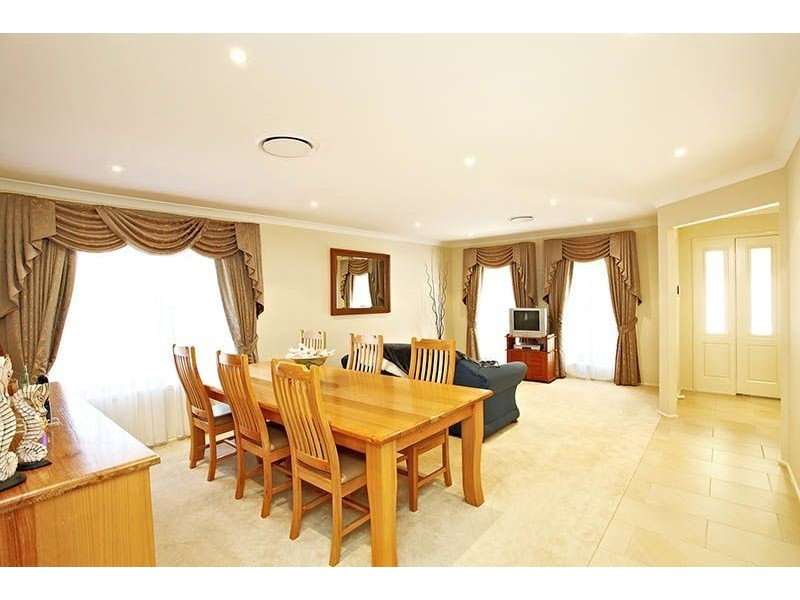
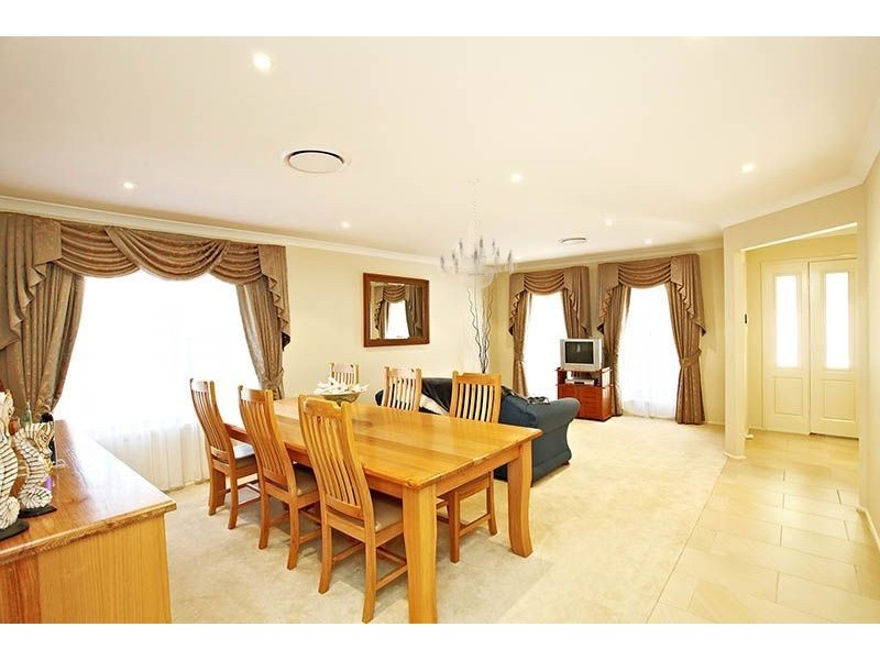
+ chandelier [436,177,518,299]
